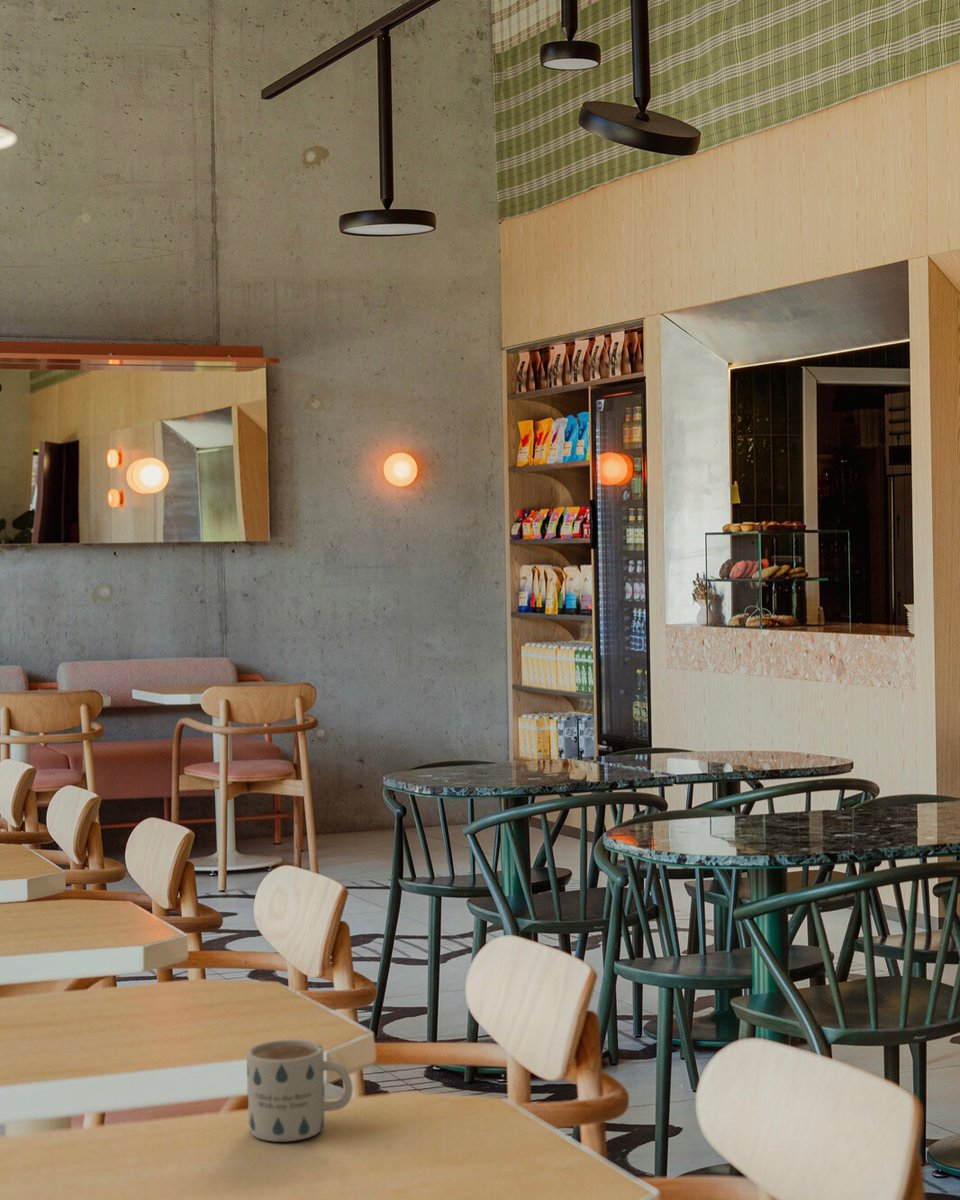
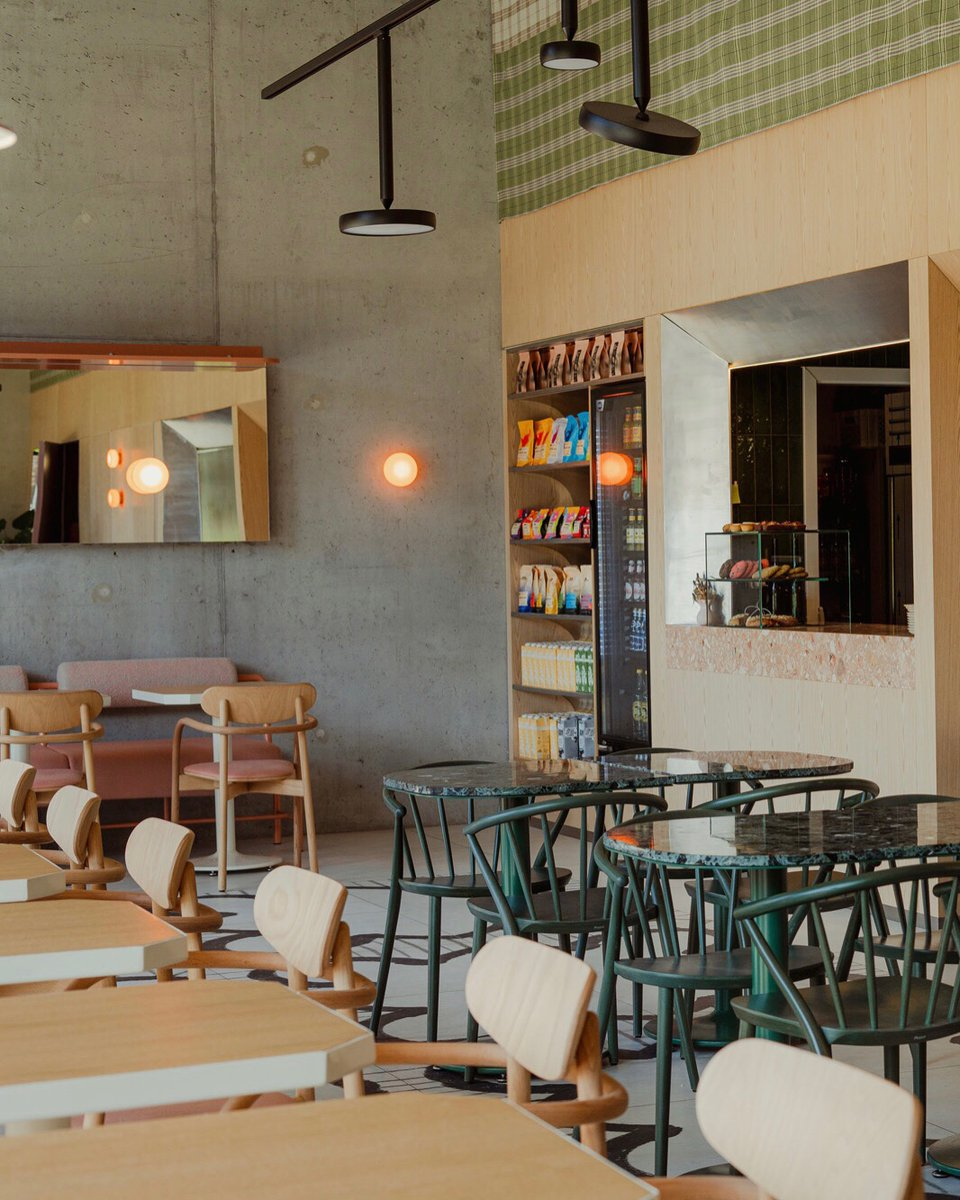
- mug [246,1038,354,1143]
